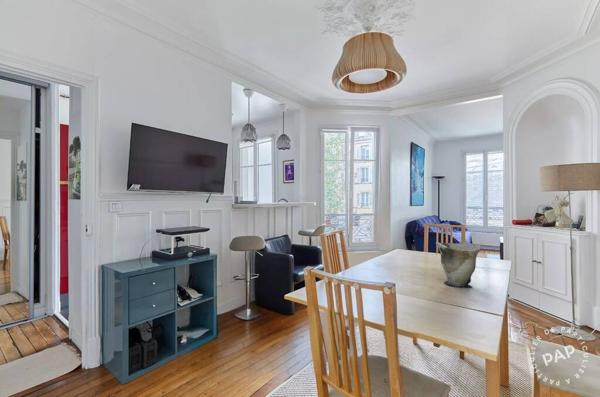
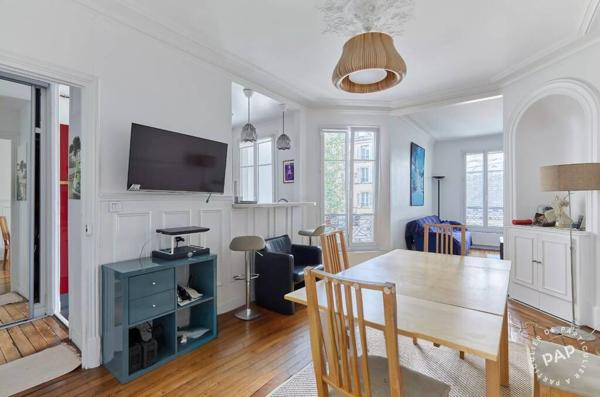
- vase [435,241,482,288]
